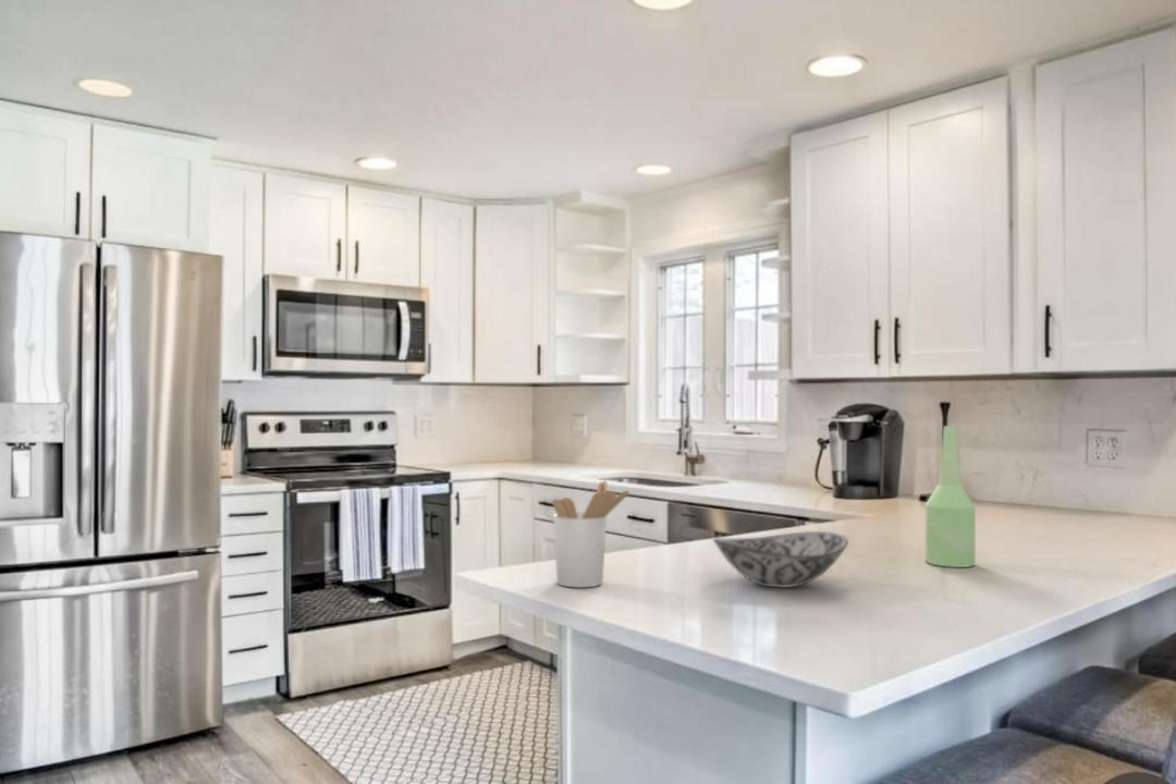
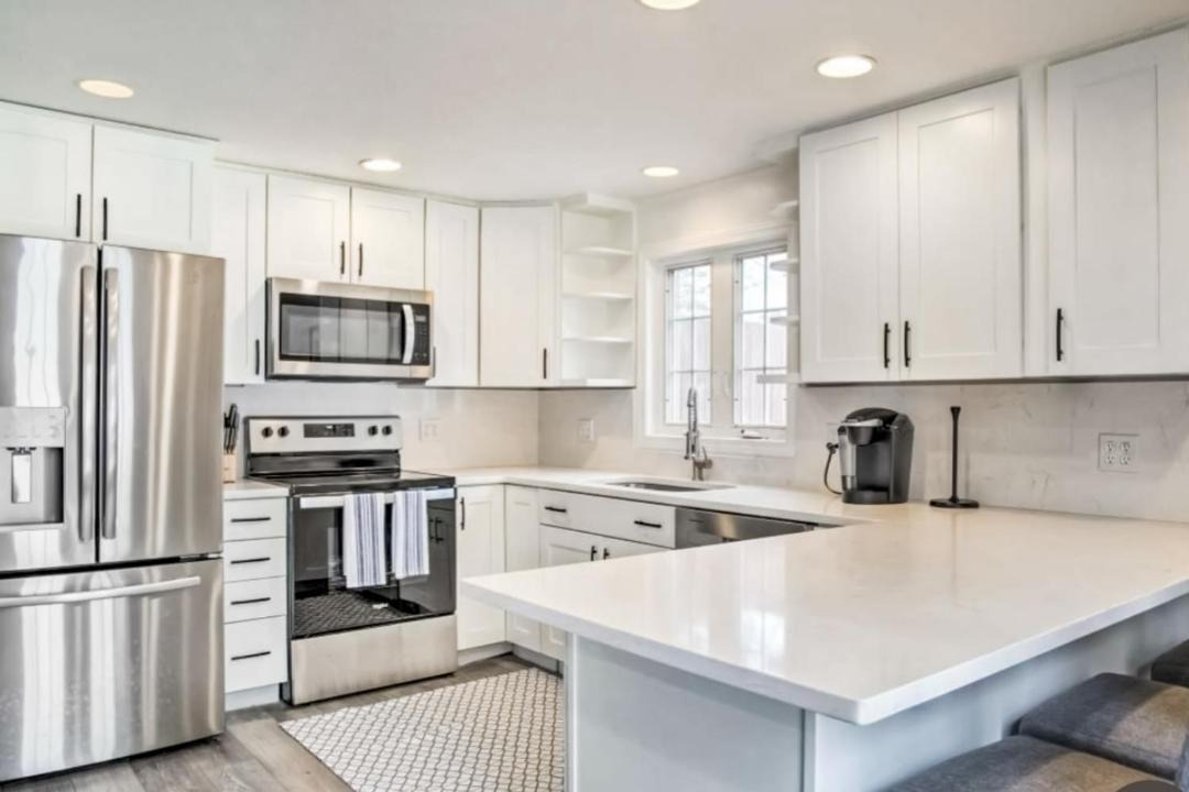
- bottle [924,425,977,568]
- decorative bowl [712,530,849,588]
- utensil holder [551,479,630,588]
